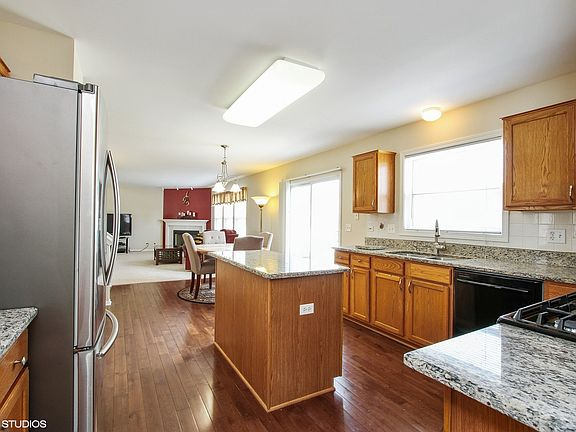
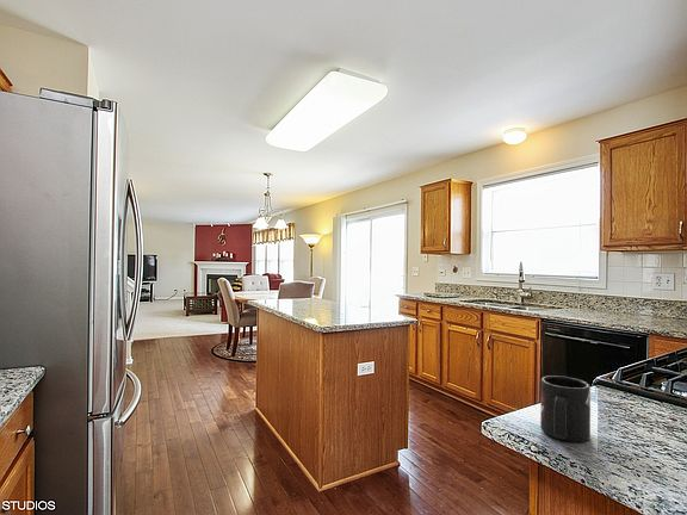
+ mug [539,374,592,443]
